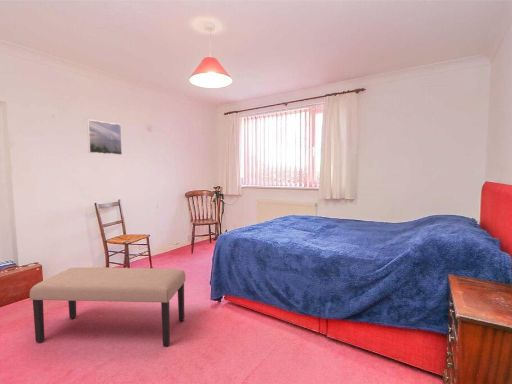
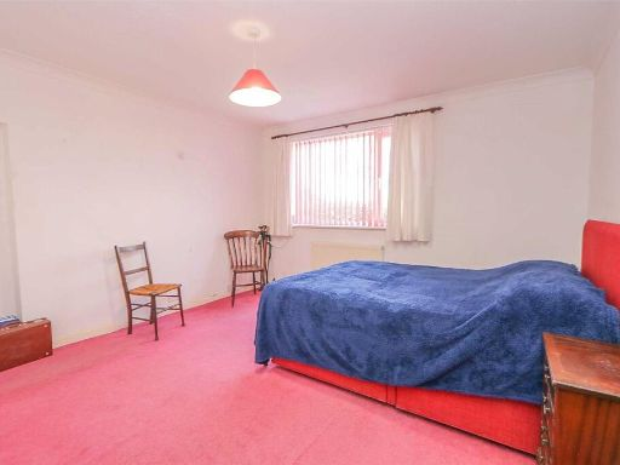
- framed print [86,118,123,156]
- bench [29,266,186,347]
